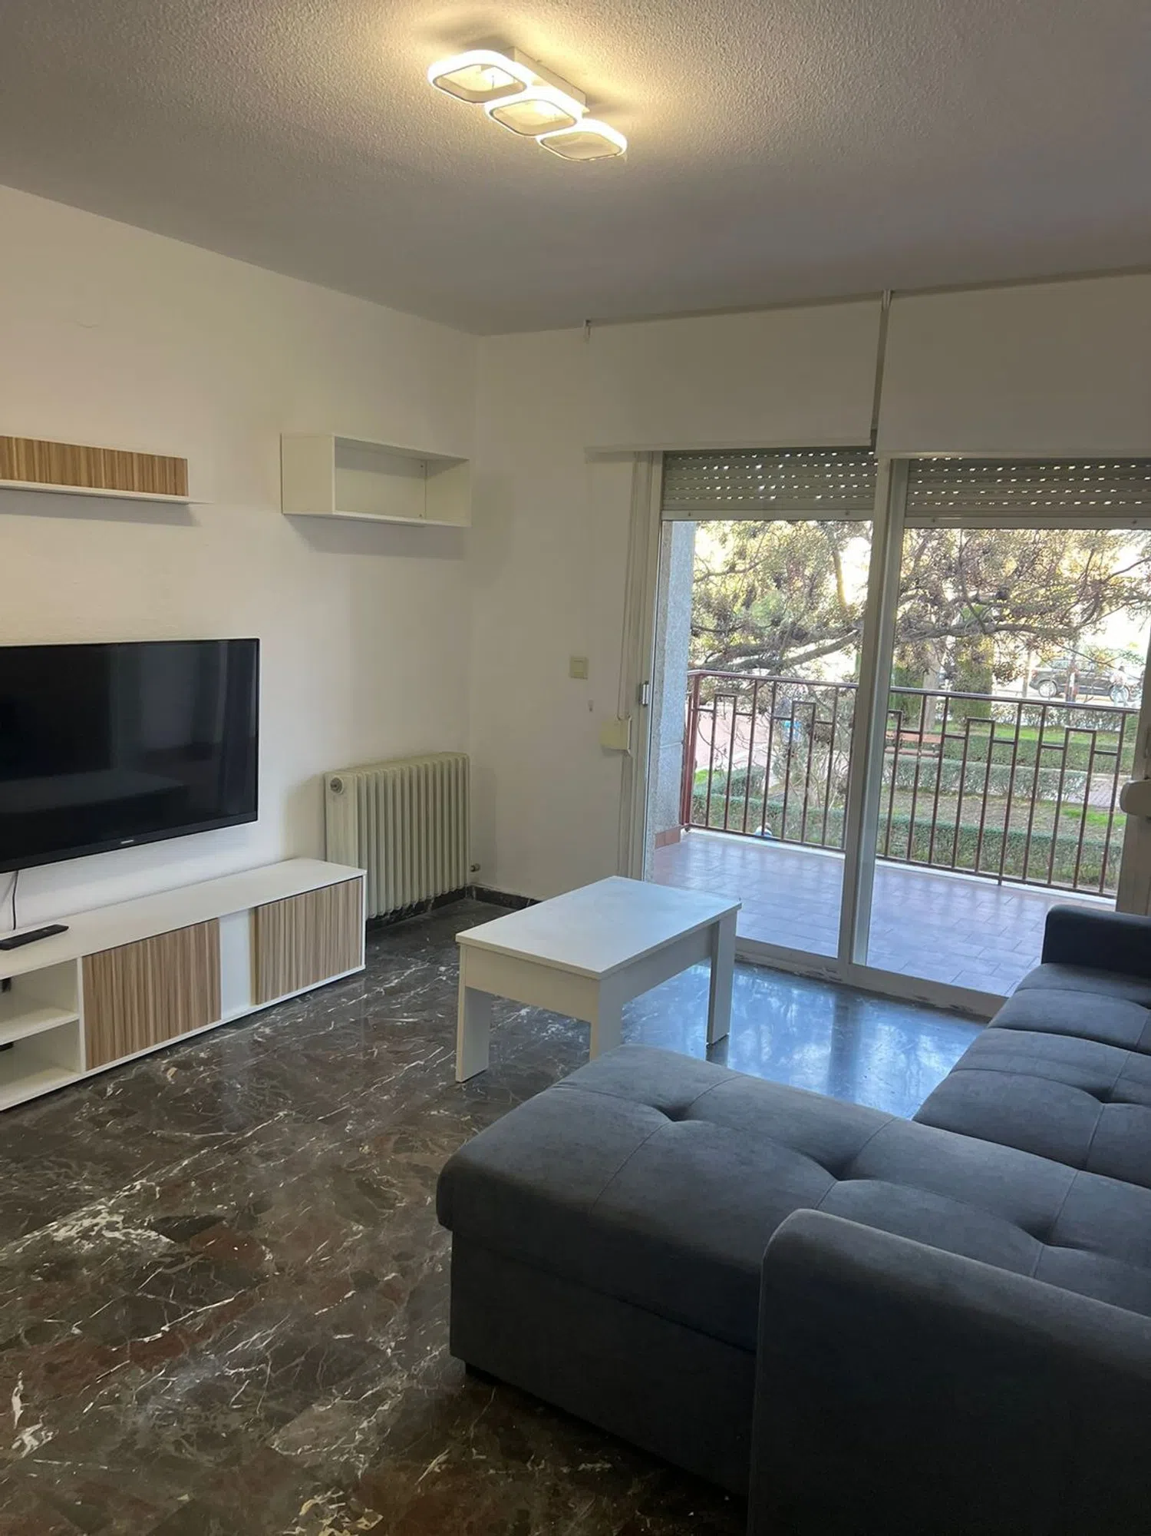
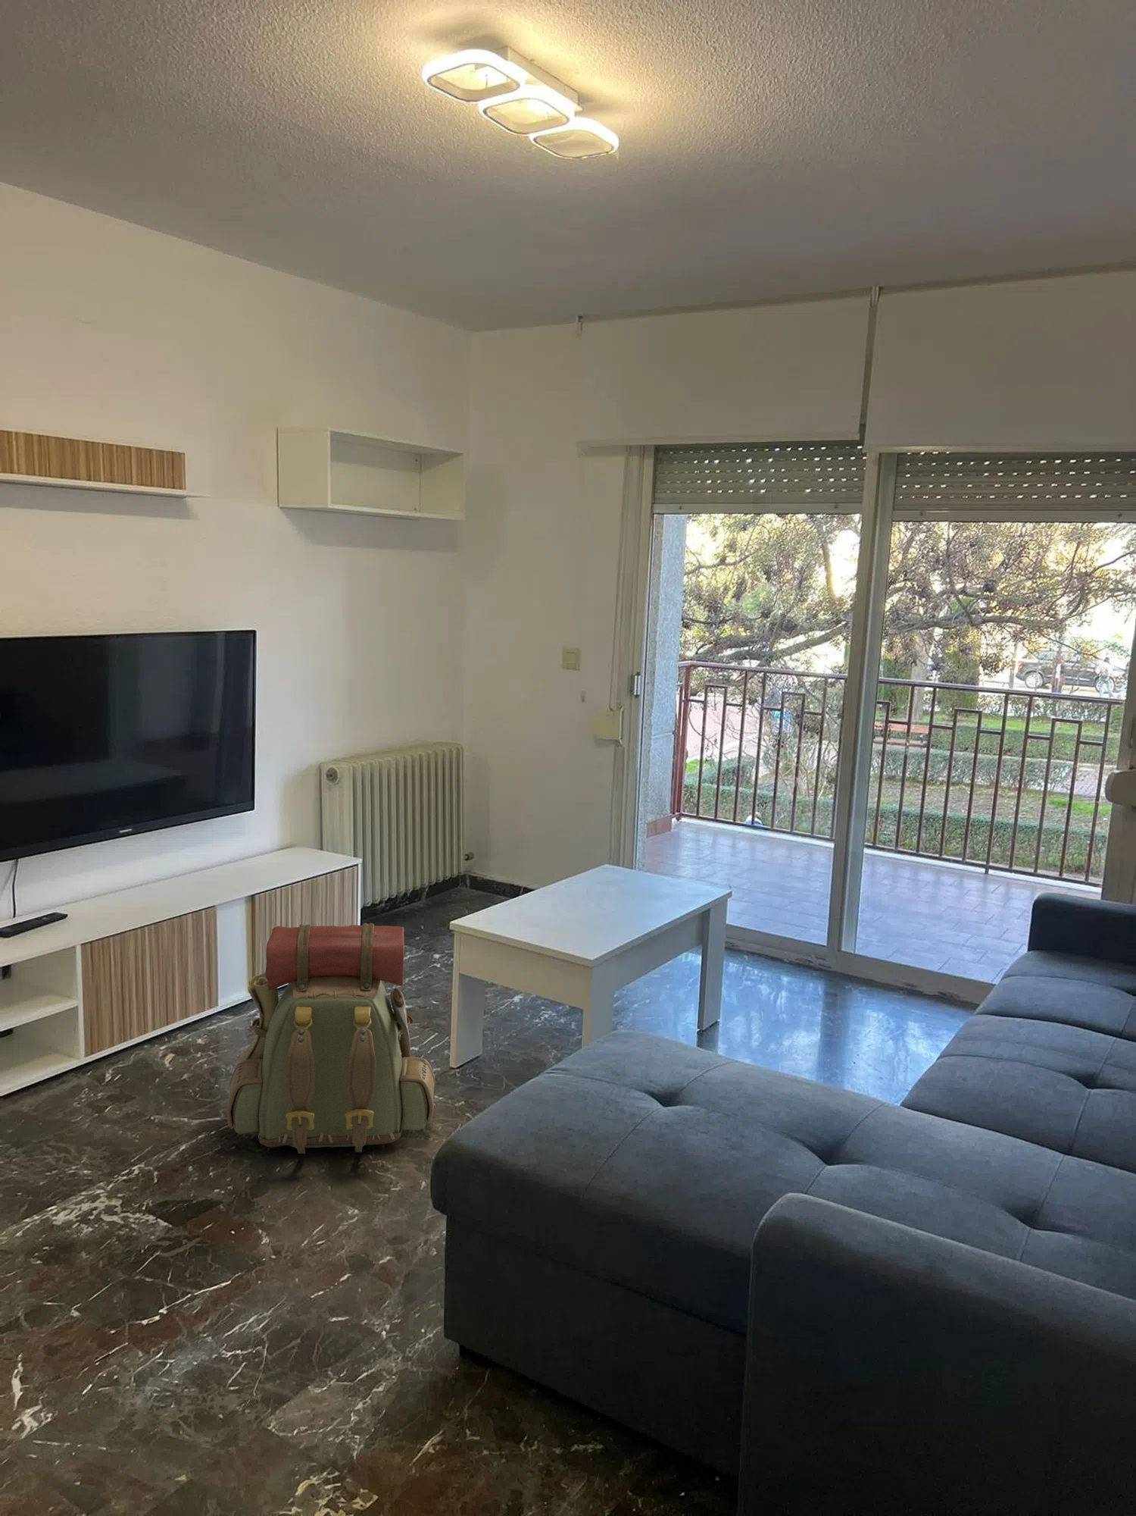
+ backpack [226,923,437,1154]
